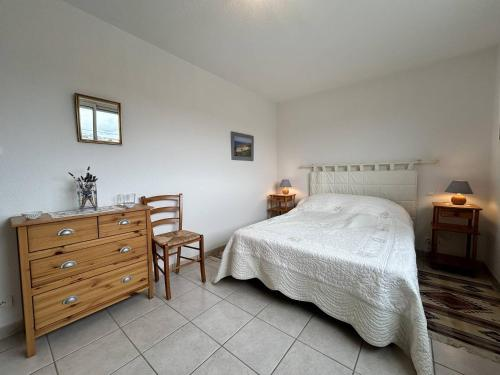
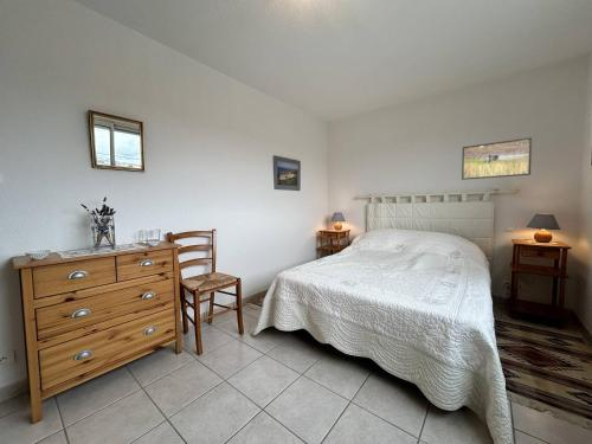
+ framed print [461,136,533,181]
